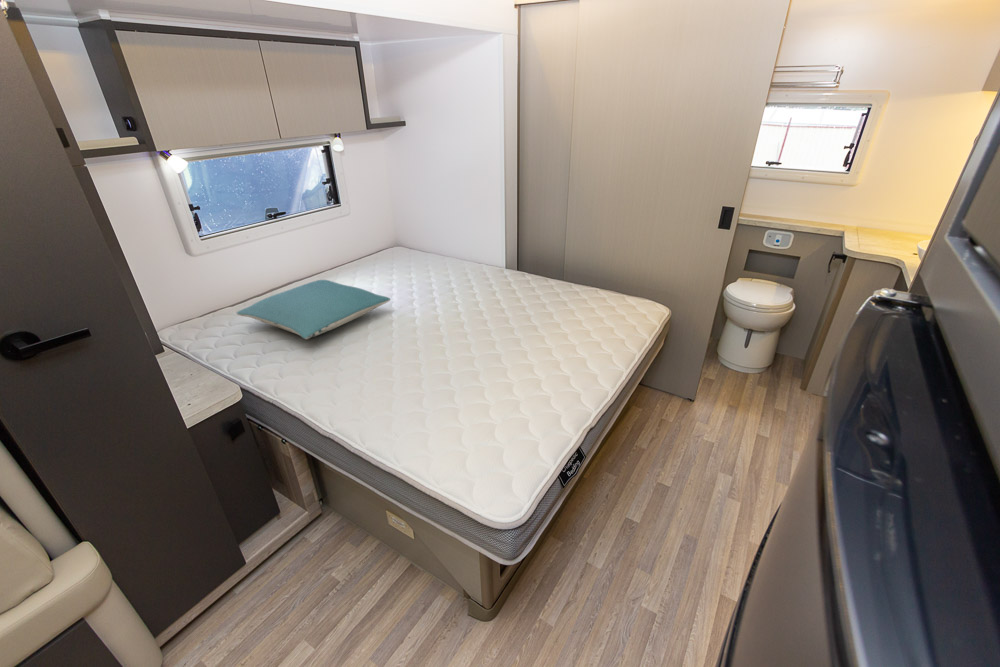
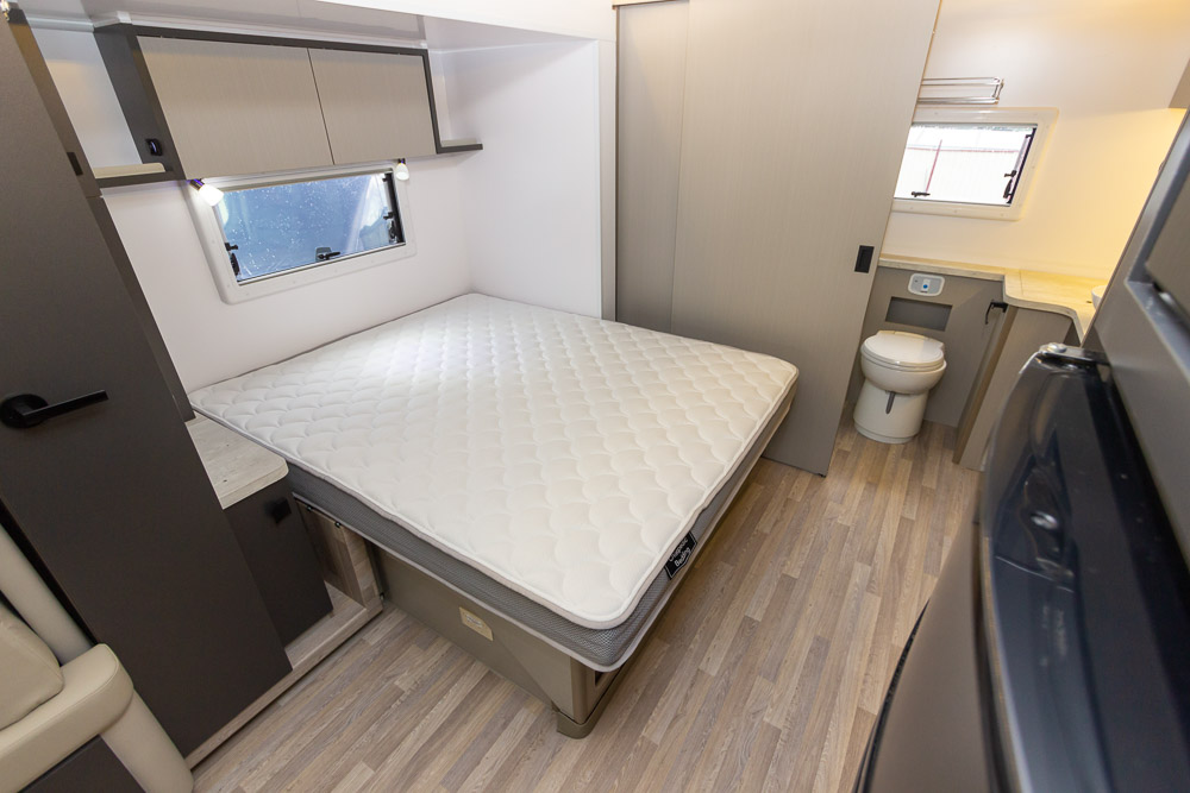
- pillow [236,279,392,340]
